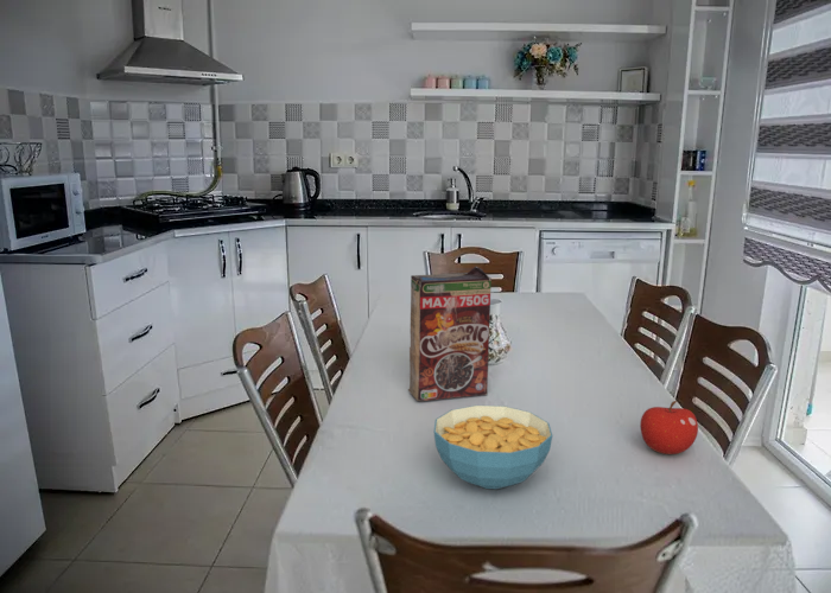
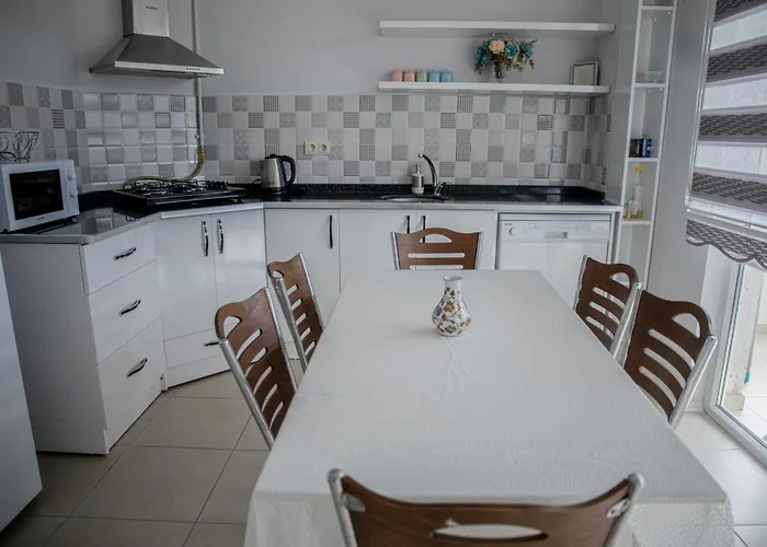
- cereal box [407,266,493,402]
- cereal bowl [433,404,553,490]
- fruit [640,400,699,455]
